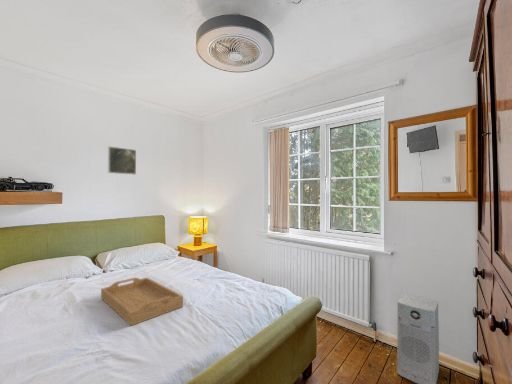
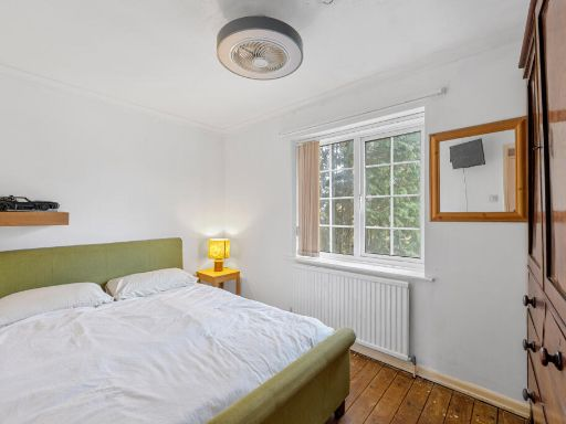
- serving tray [100,277,184,327]
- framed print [107,145,137,176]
- air purifier [396,293,440,384]
